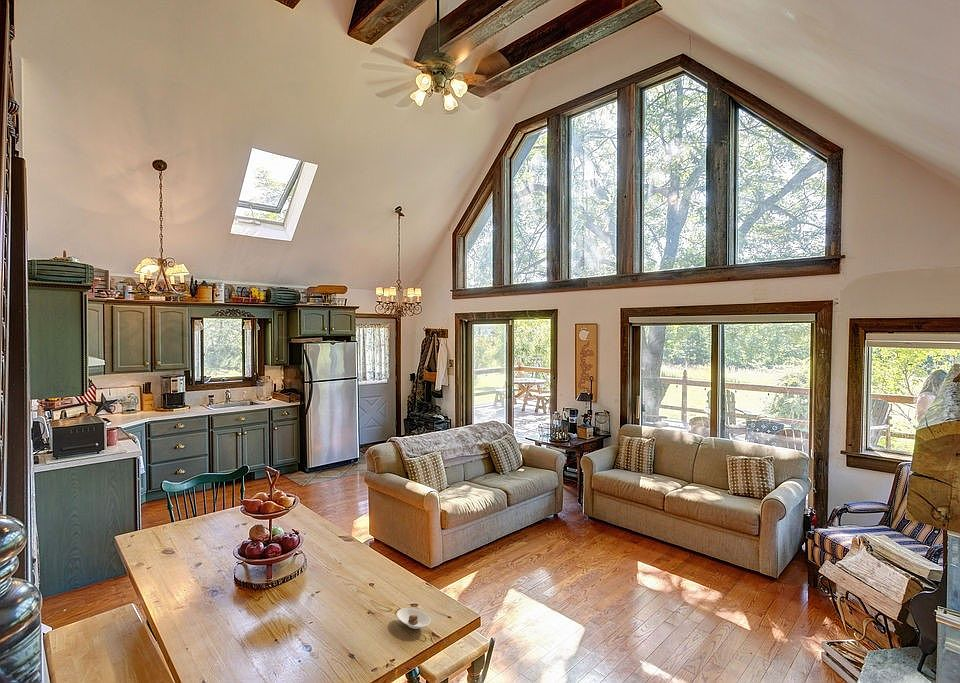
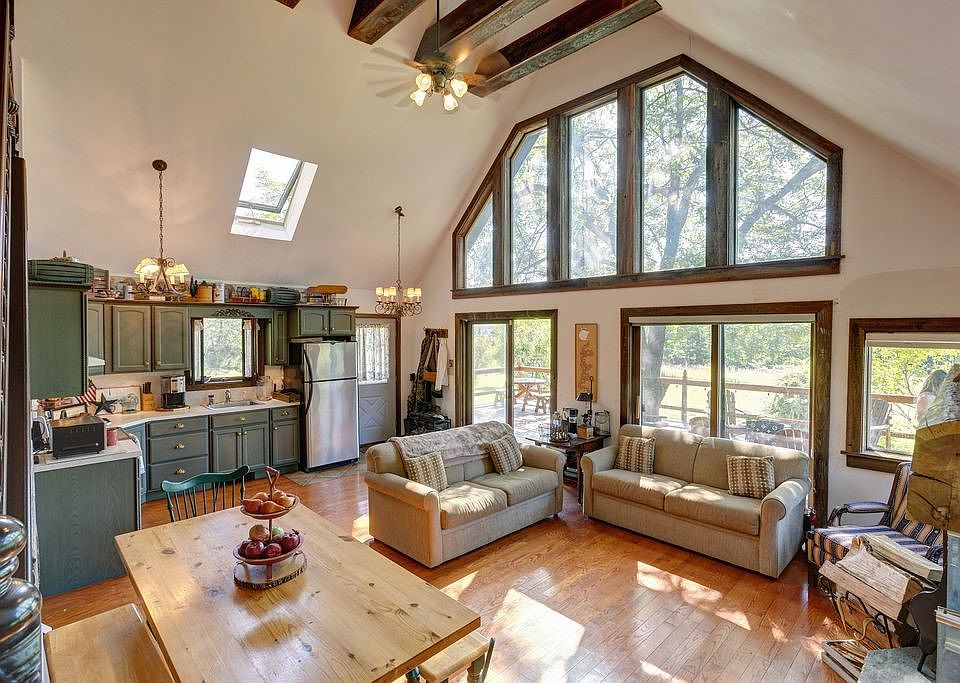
- saucer [396,607,432,630]
